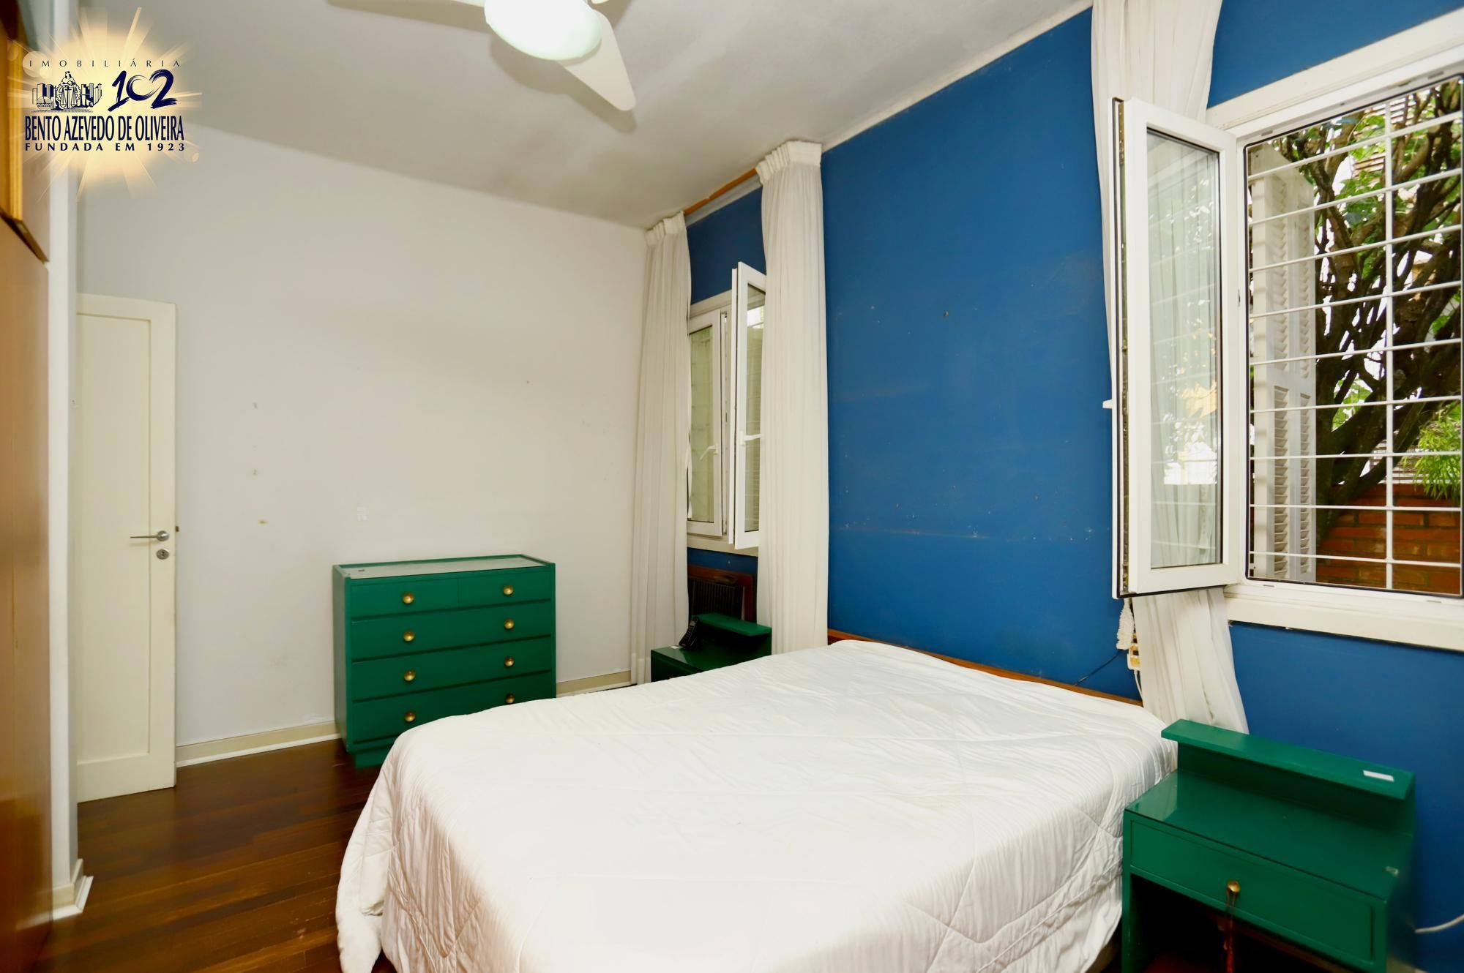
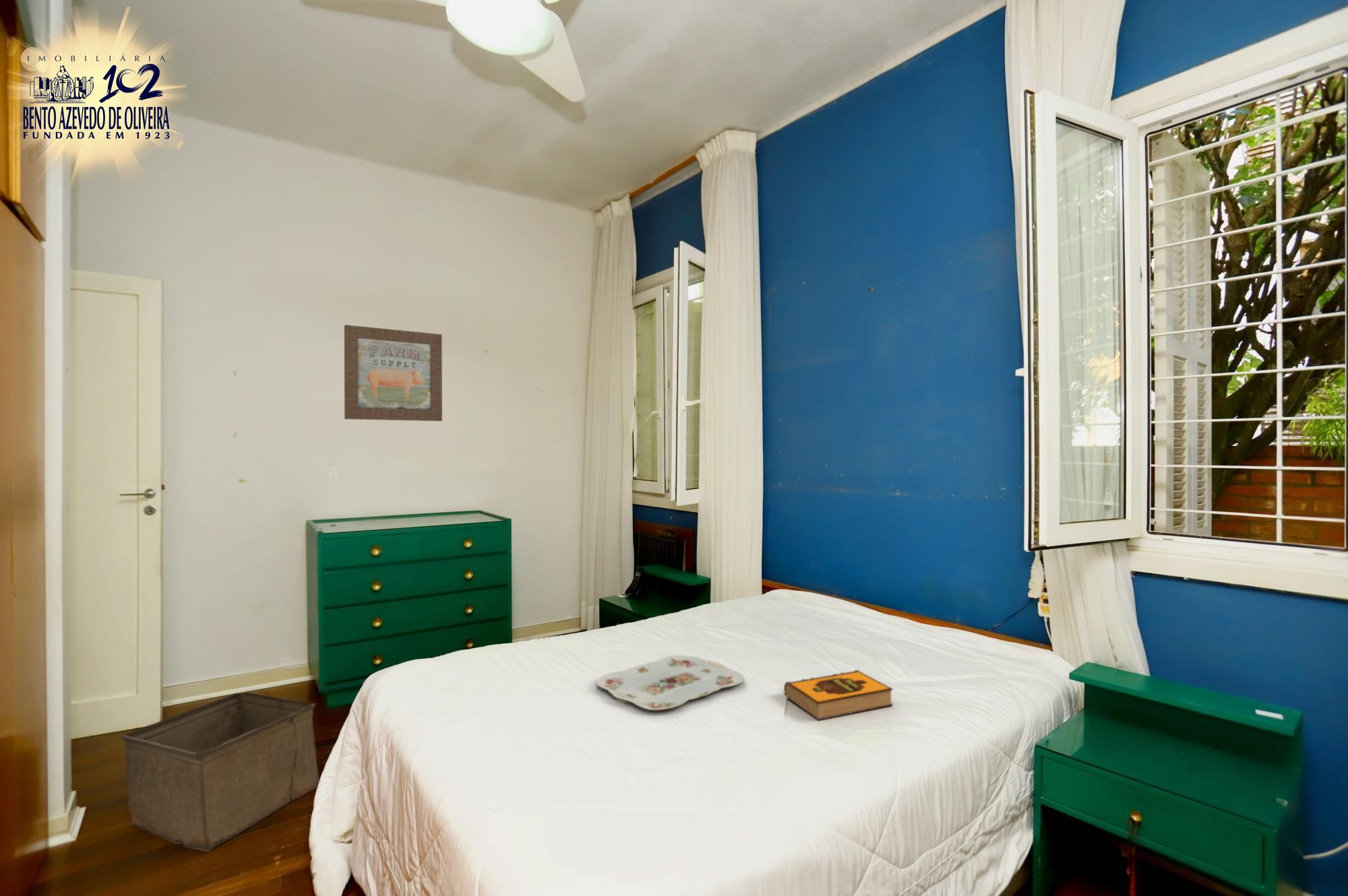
+ storage bin [120,692,320,852]
+ wall art [344,324,443,422]
+ hardback book [783,669,894,721]
+ serving tray [596,654,745,711]
